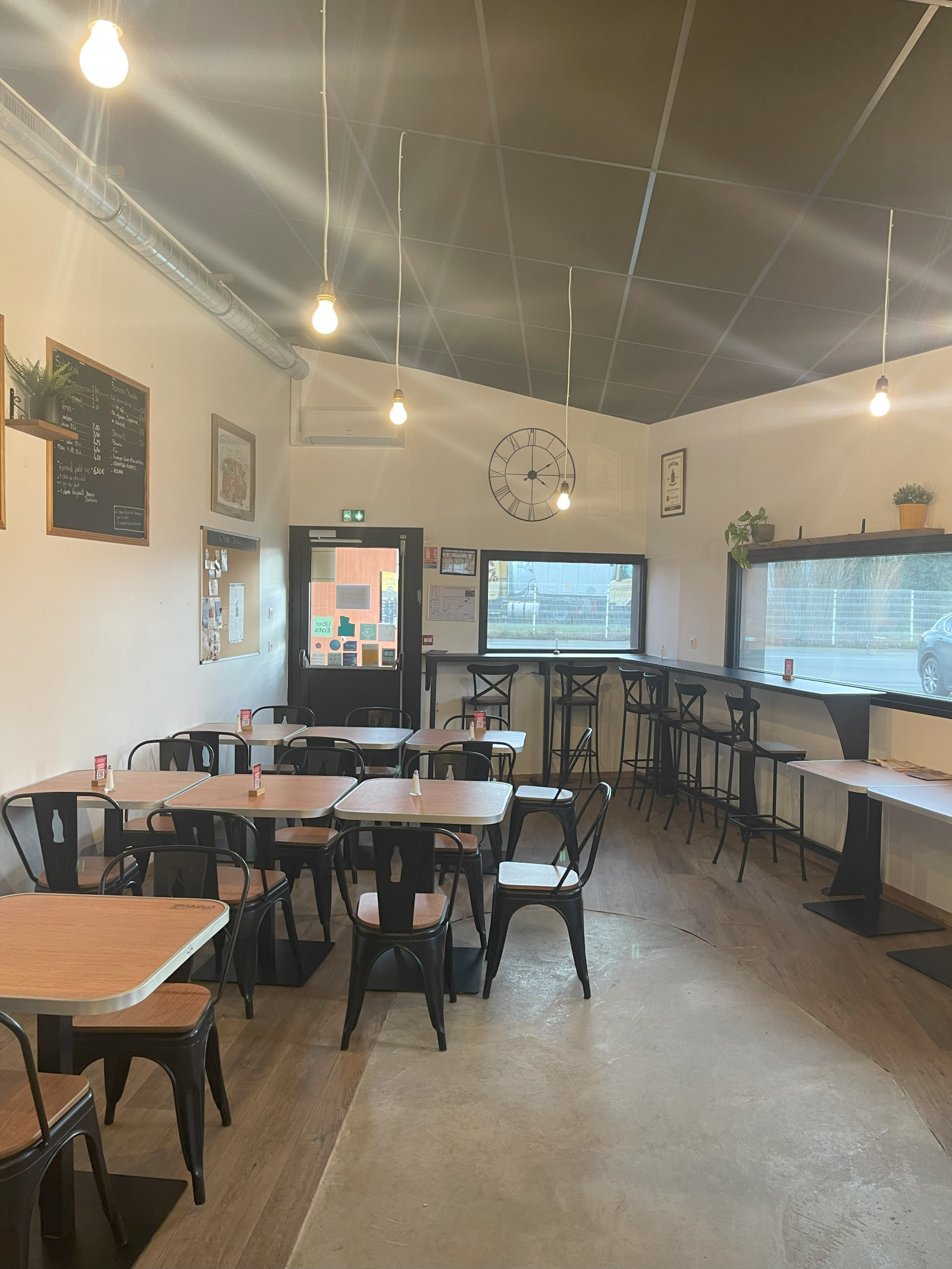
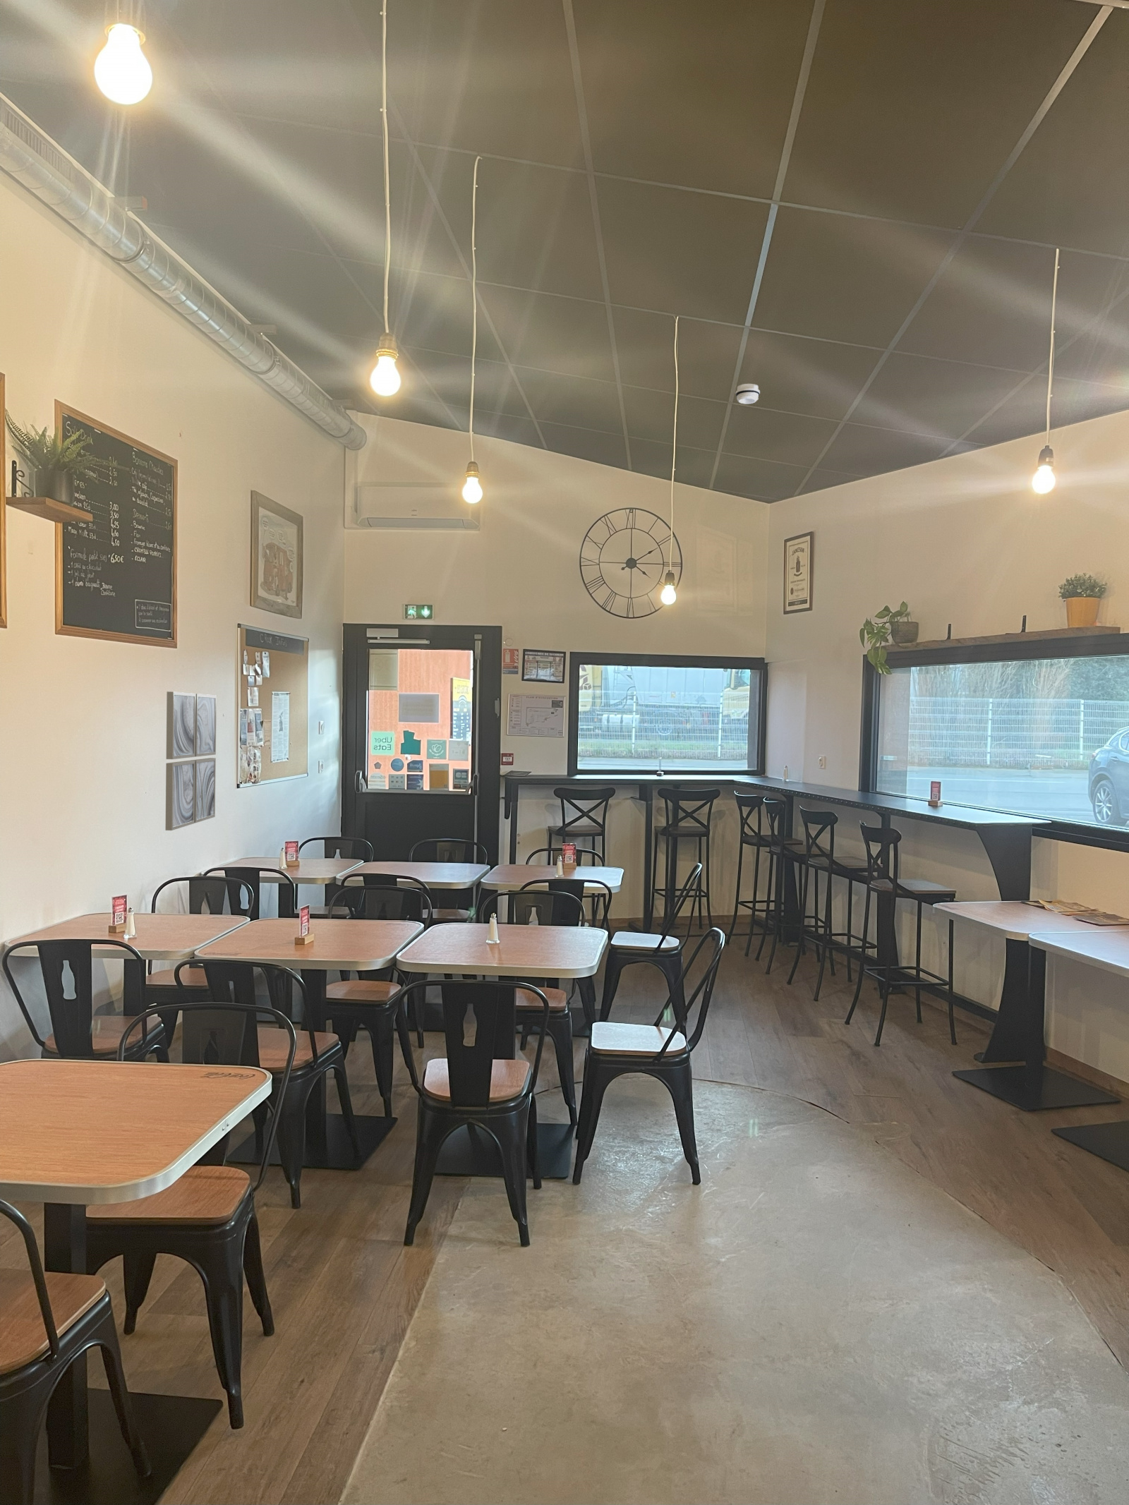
+ smoke detector [734,383,760,404]
+ wall art [165,690,217,831]
